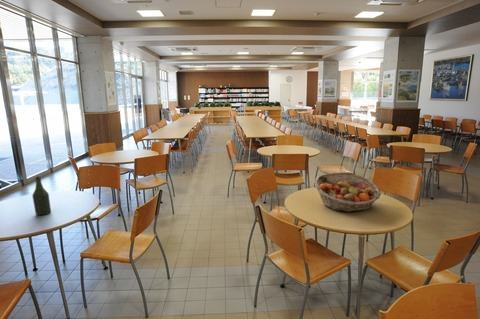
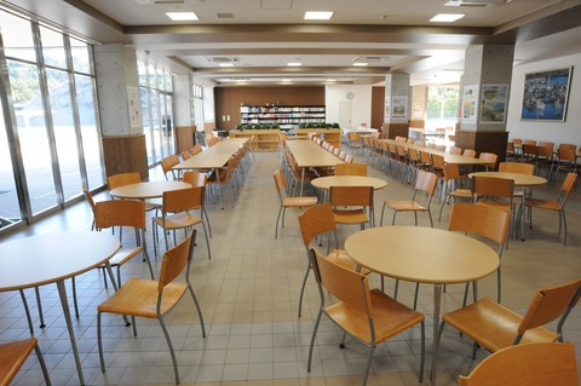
- fruit basket [313,171,382,213]
- bottle [31,176,52,216]
